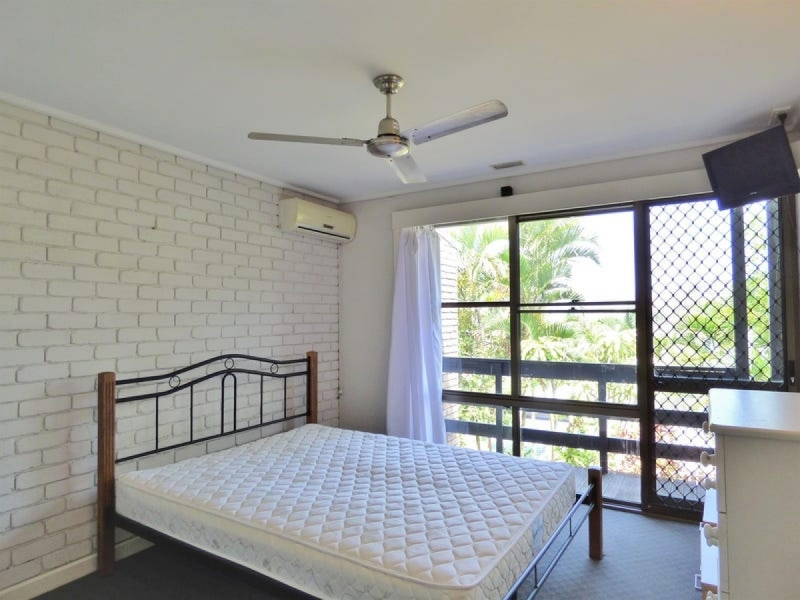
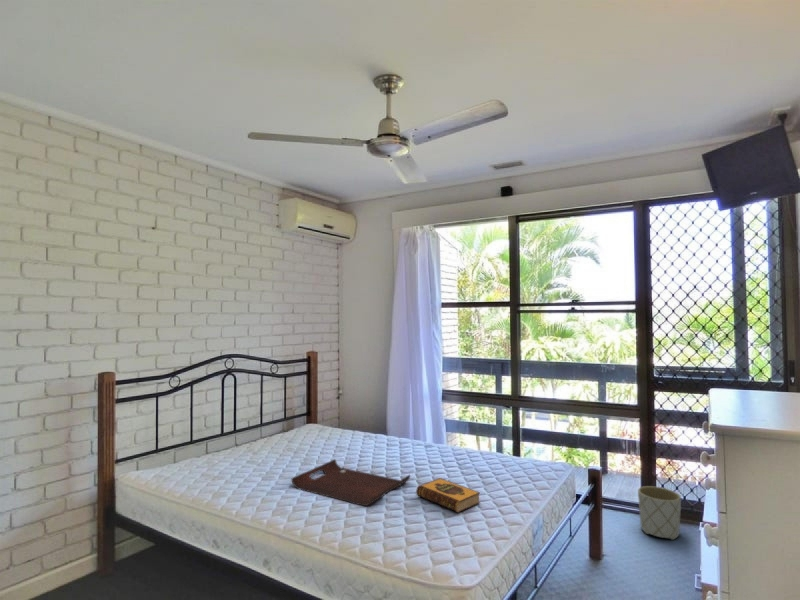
+ hardback book [415,477,481,514]
+ serving tray [290,458,411,507]
+ planter [637,485,682,541]
